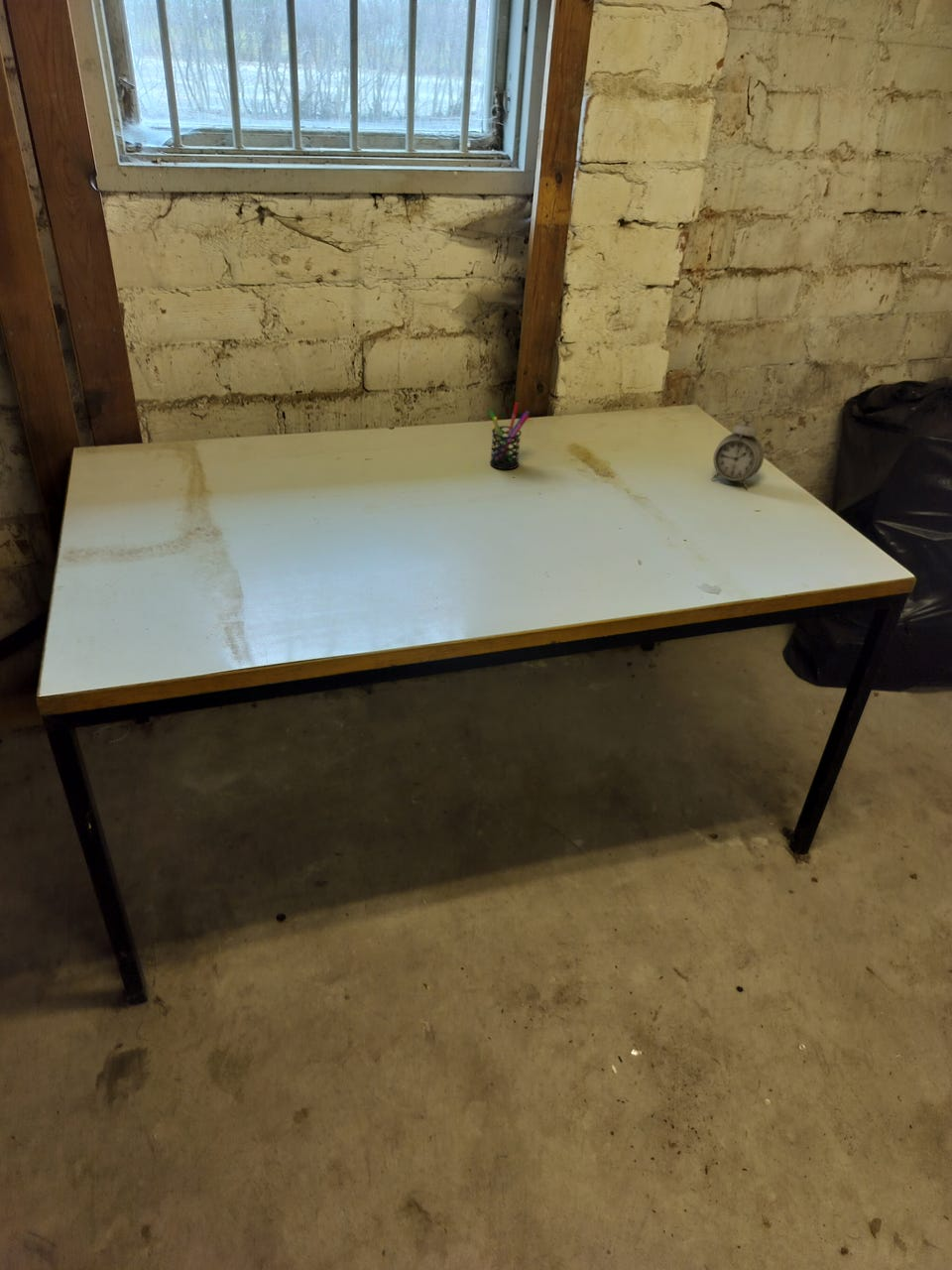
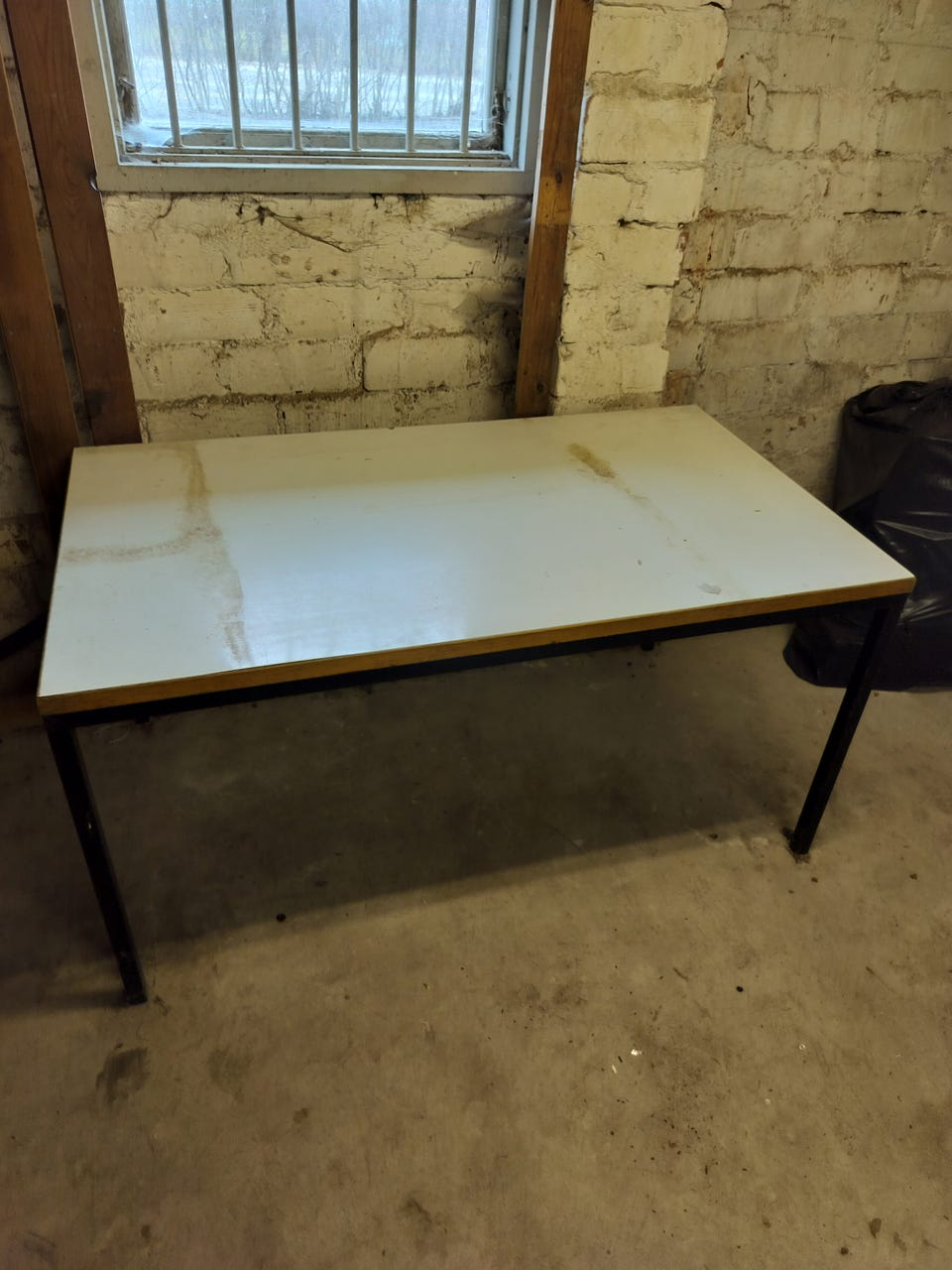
- alarm clock [710,411,765,490]
- pen holder [488,402,531,470]
